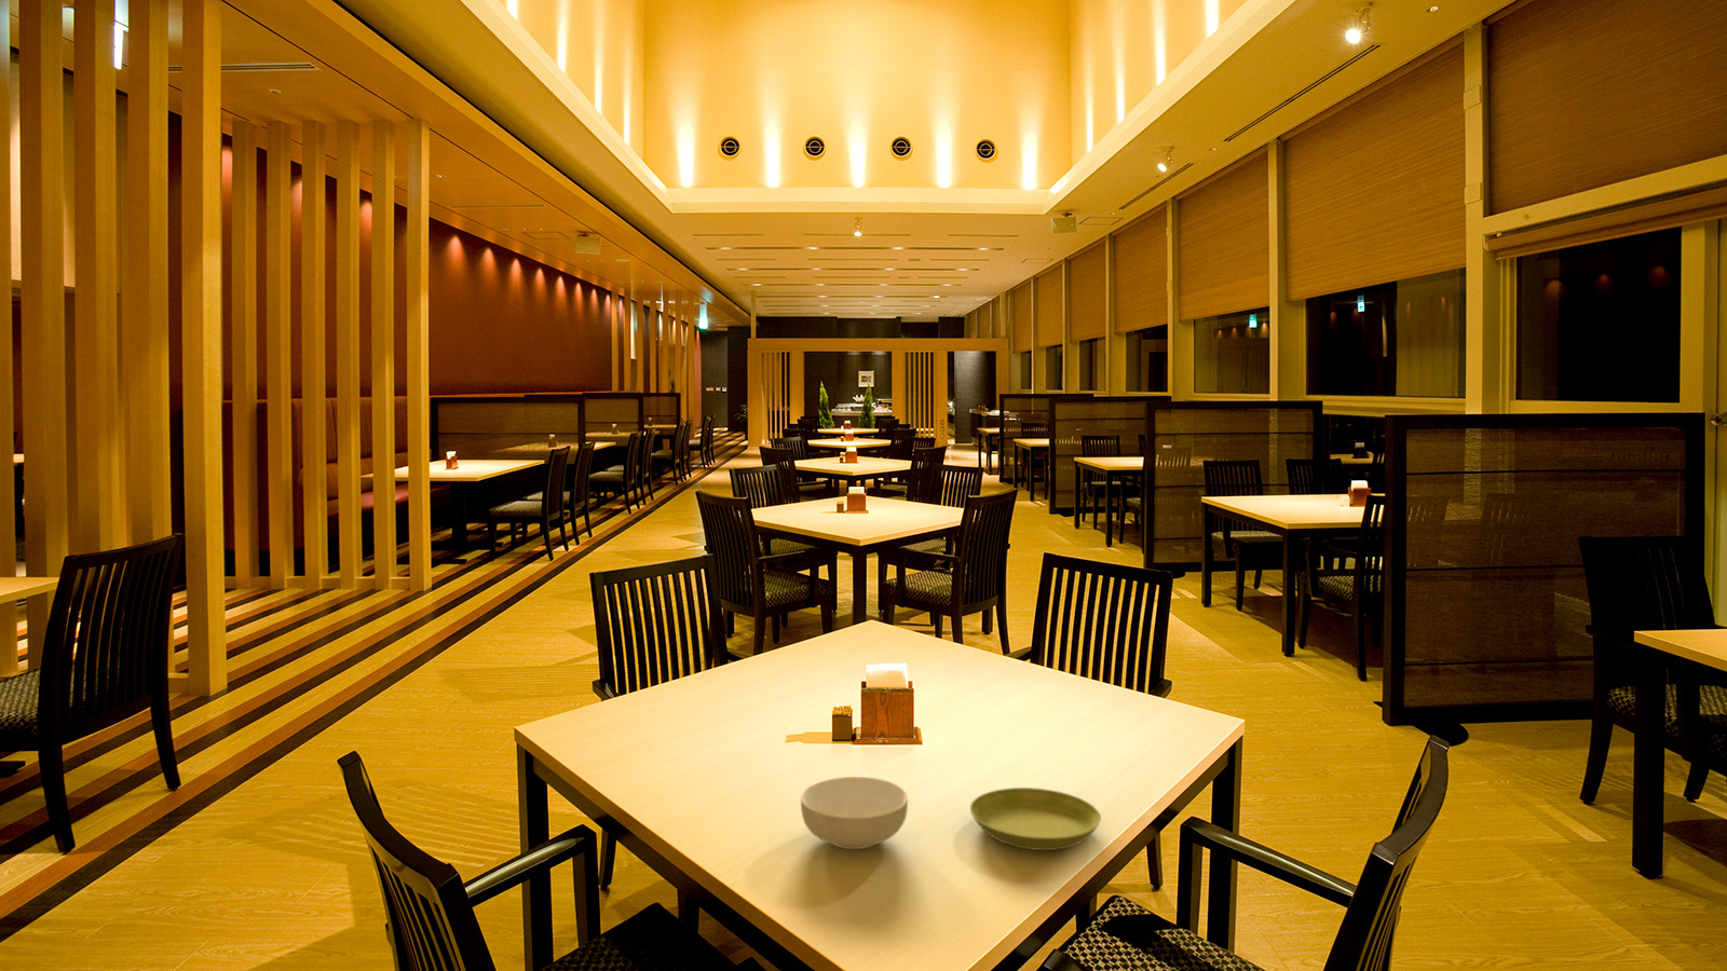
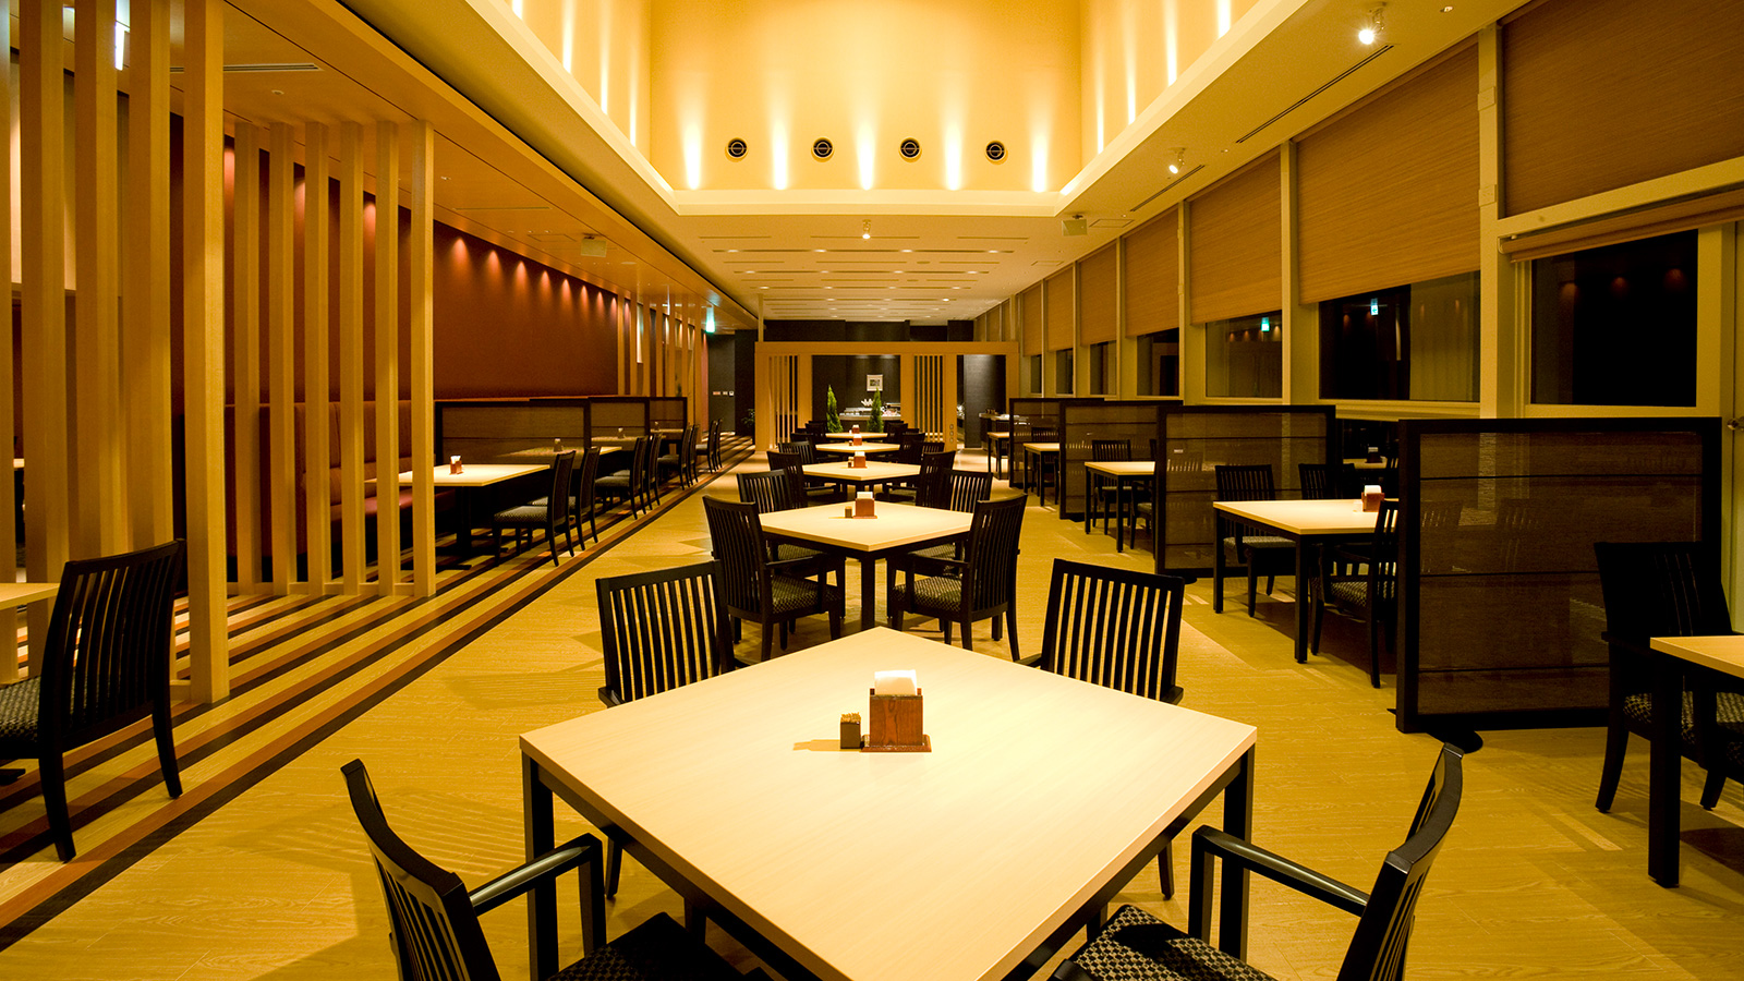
- saucer [969,786,1102,851]
- cereal bowl [799,775,909,850]
